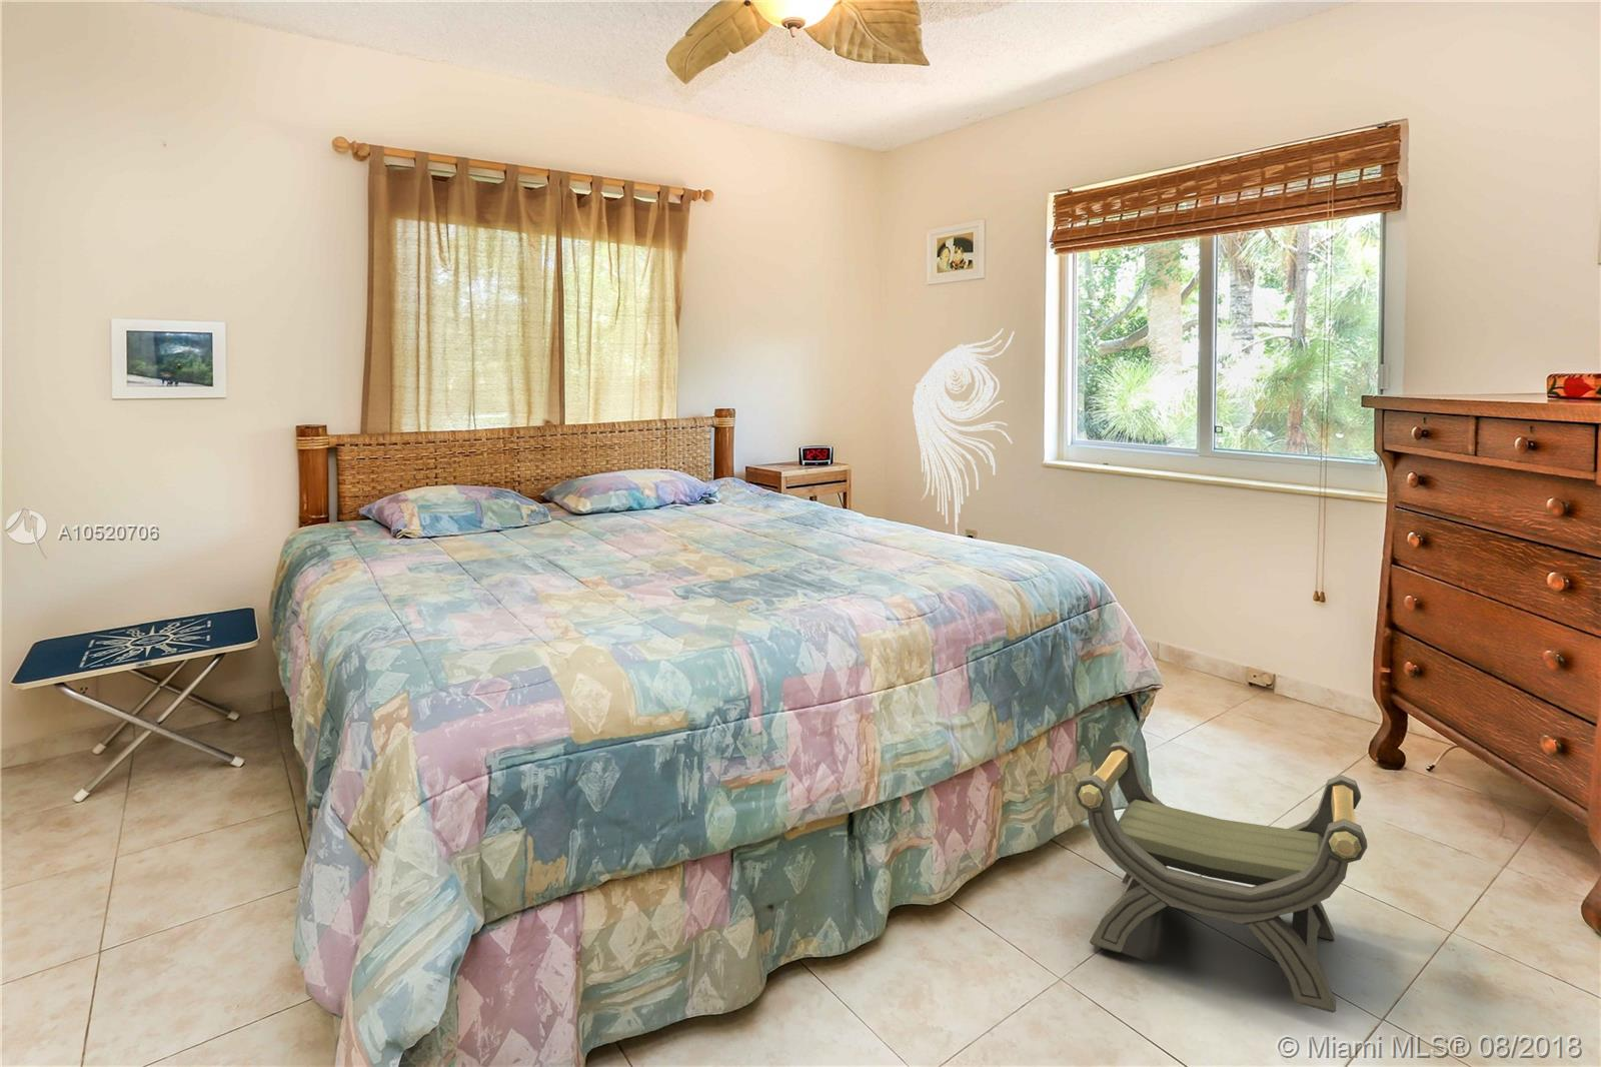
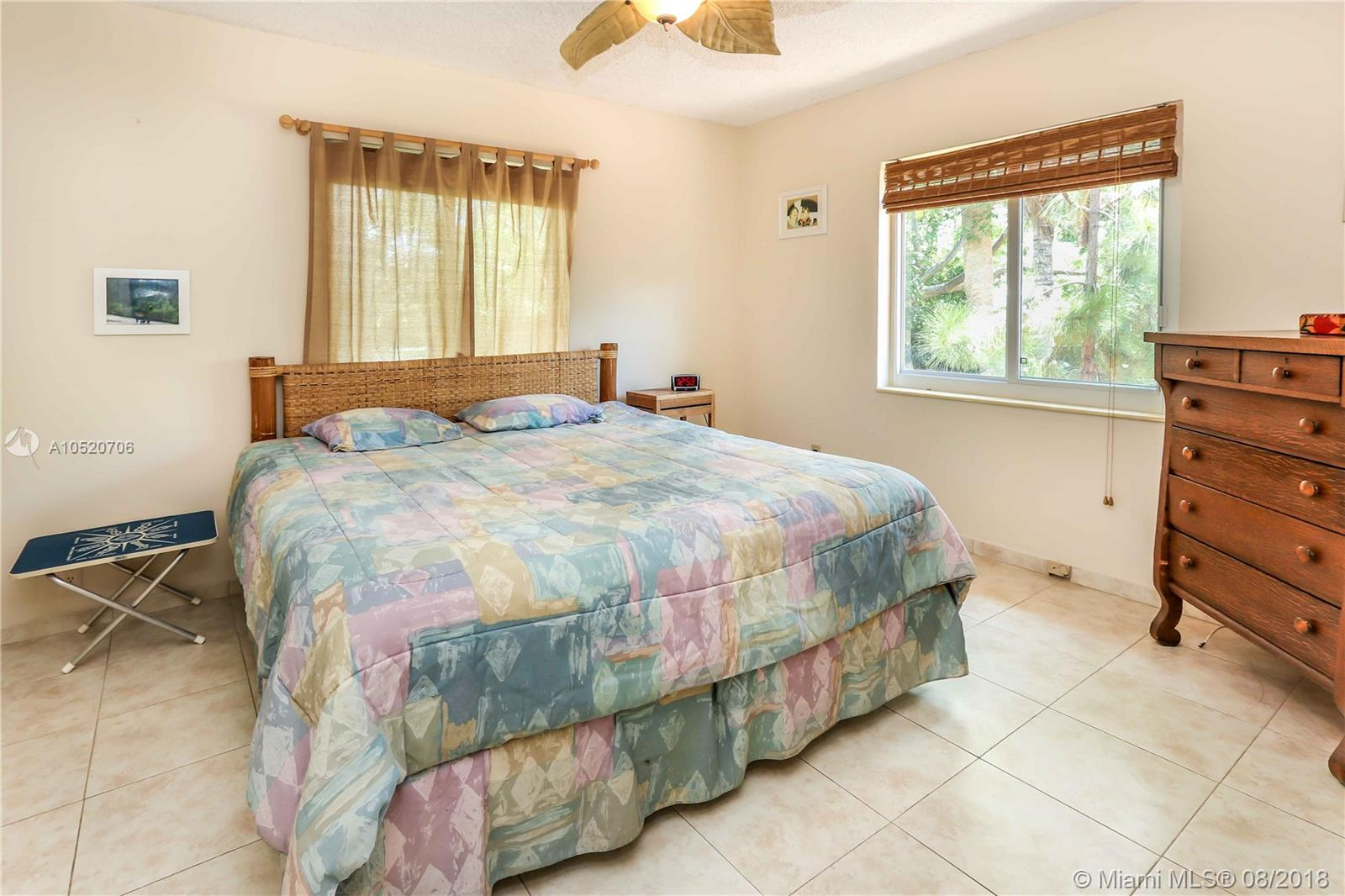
- wall sculpture [913,327,1015,536]
- stool [1074,741,1369,1013]
